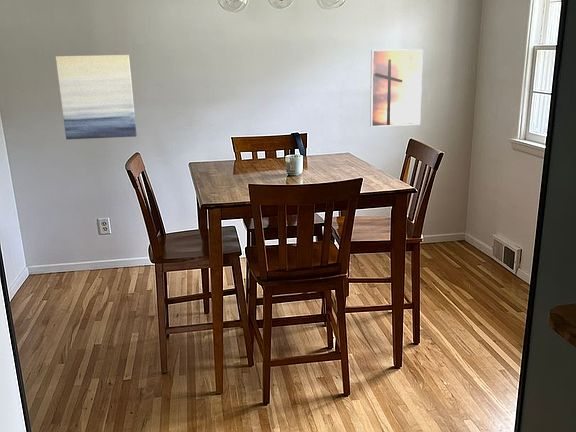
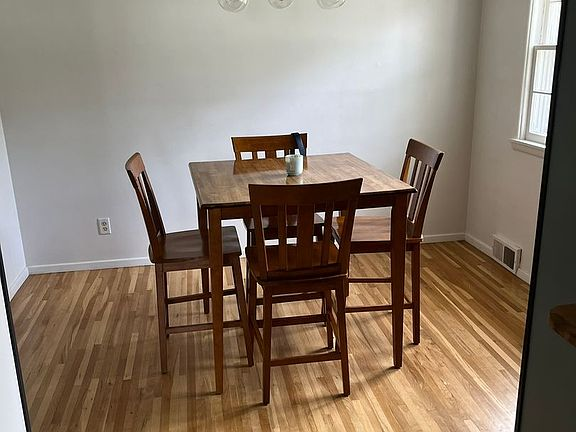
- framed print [369,48,424,128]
- wall art [55,54,138,140]
